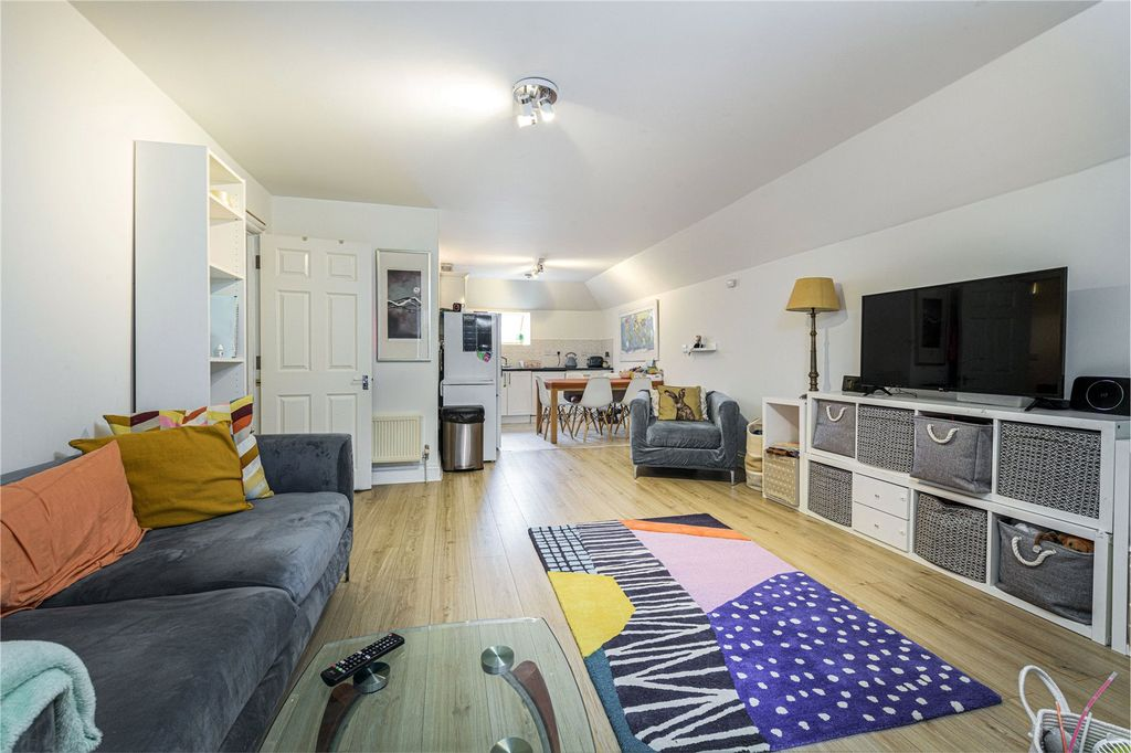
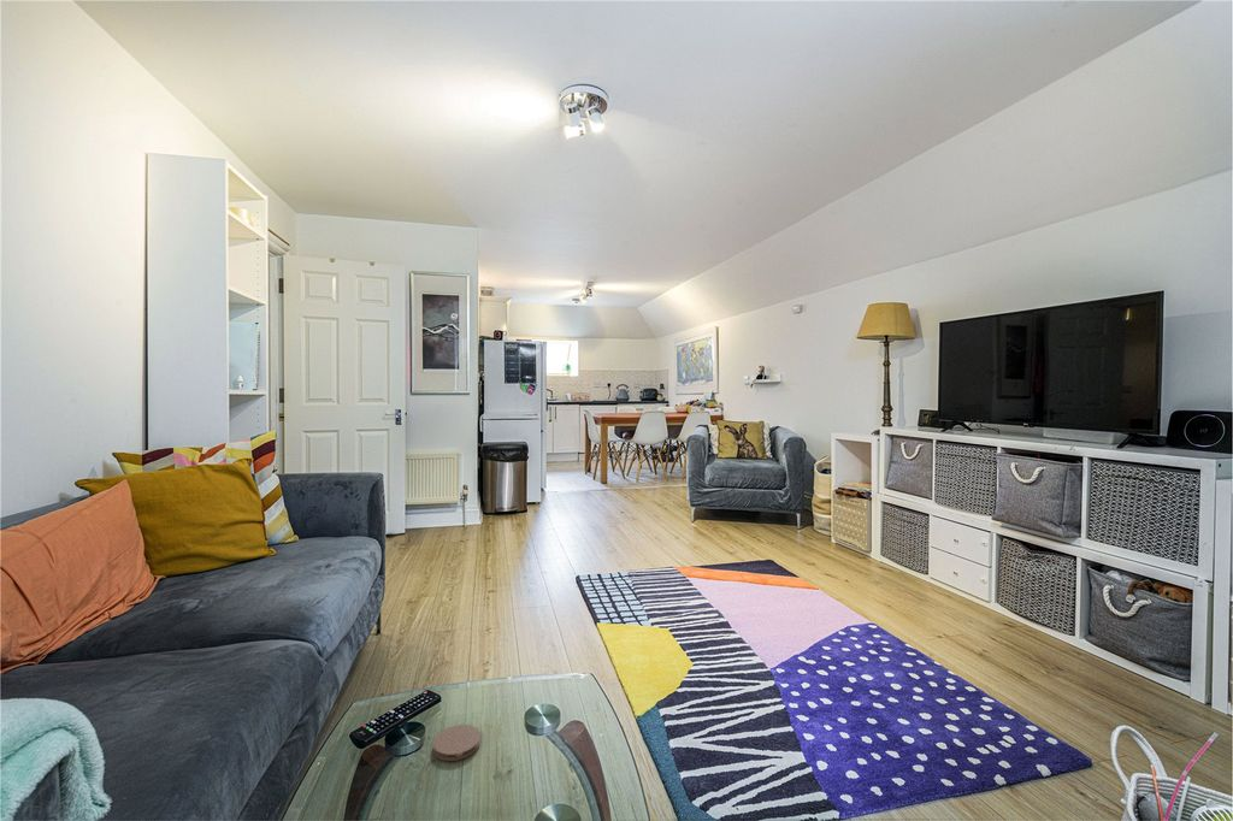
+ coaster [432,723,482,762]
